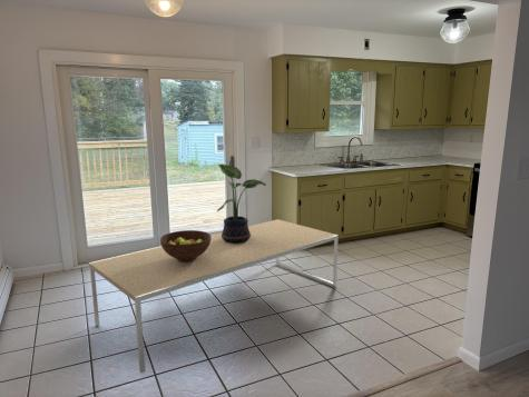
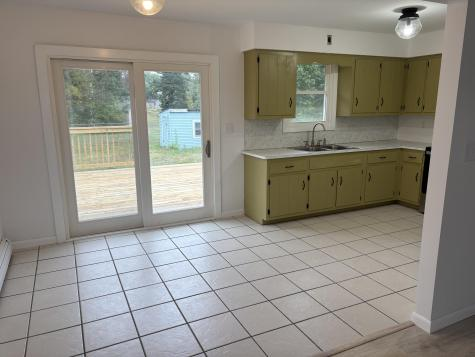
- dining table [88,218,340,374]
- potted plant [216,163,267,244]
- fruit bowl [159,229,212,261]
